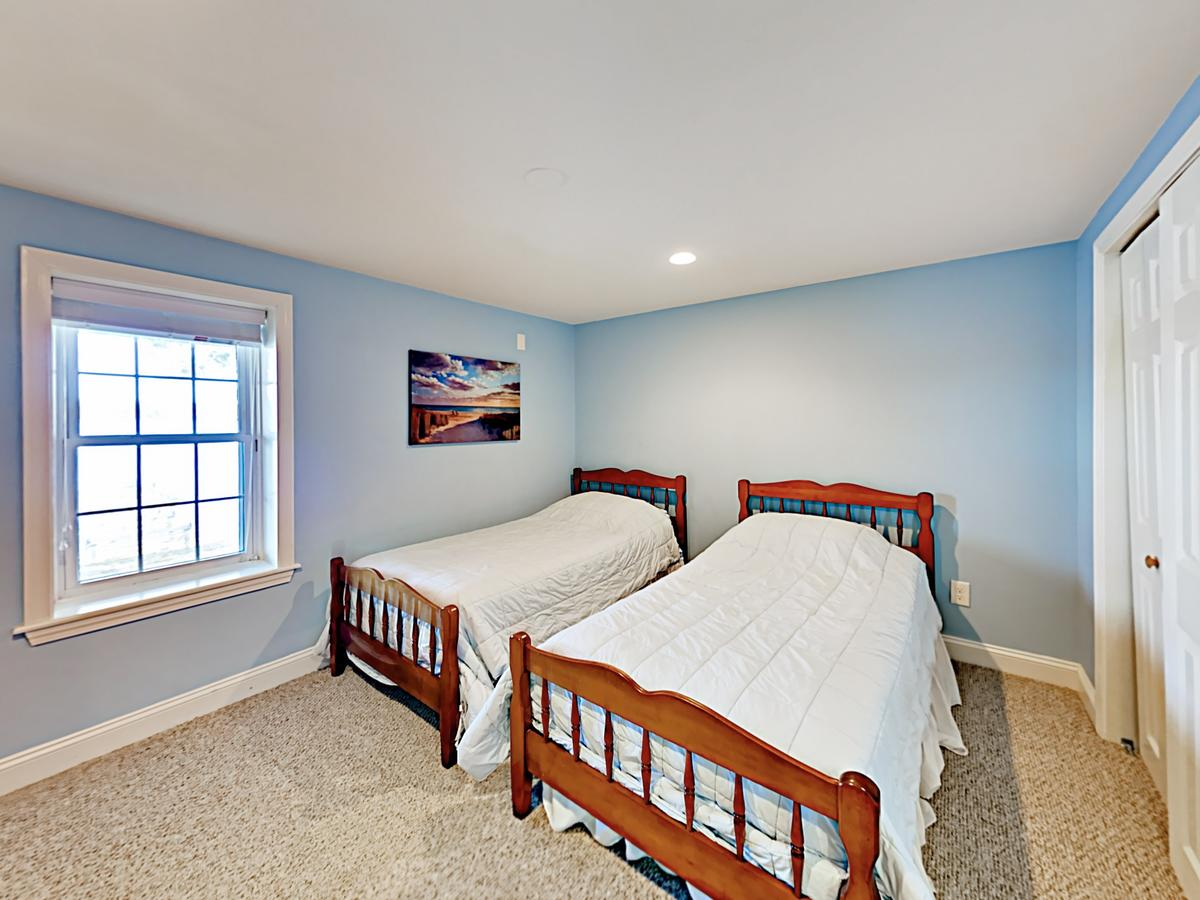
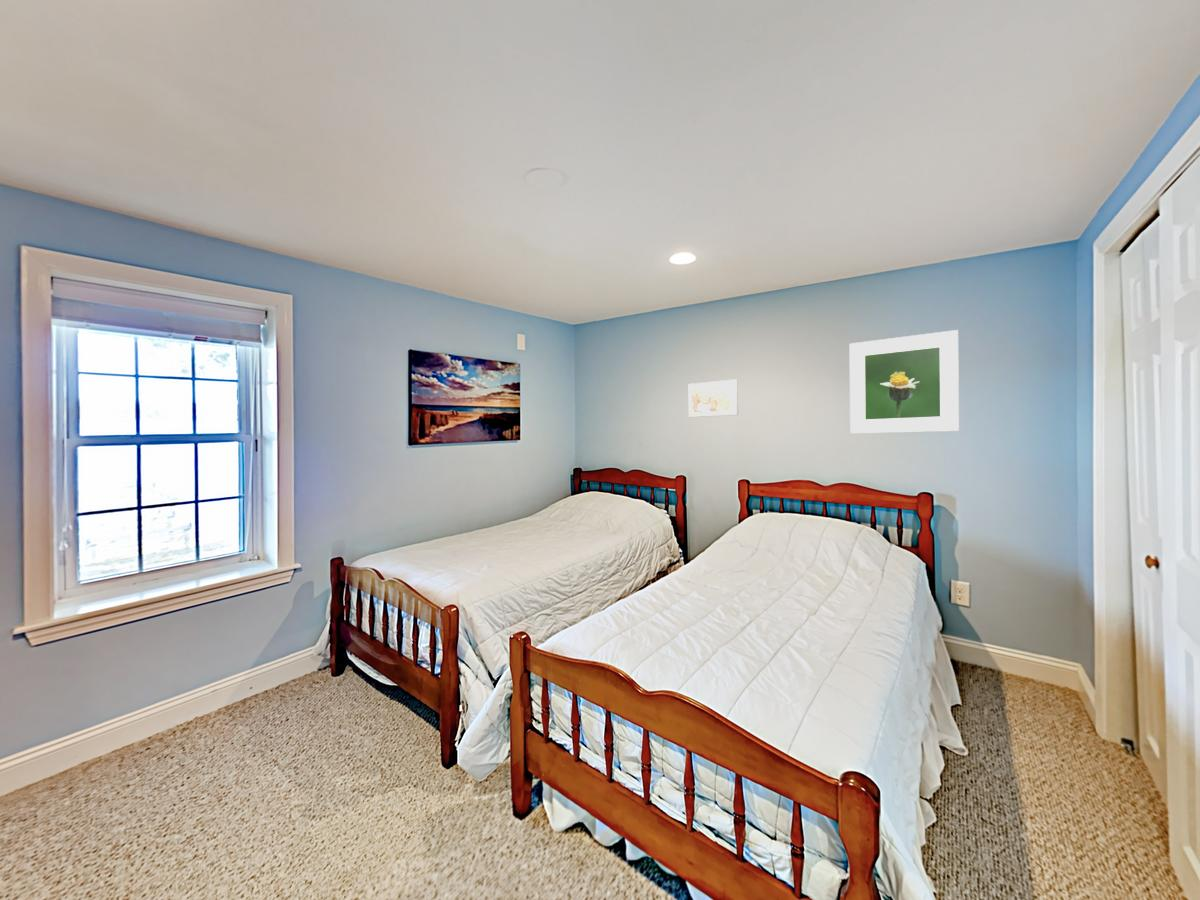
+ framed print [849,329,960,435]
+ wall art [688,378,740,418]
